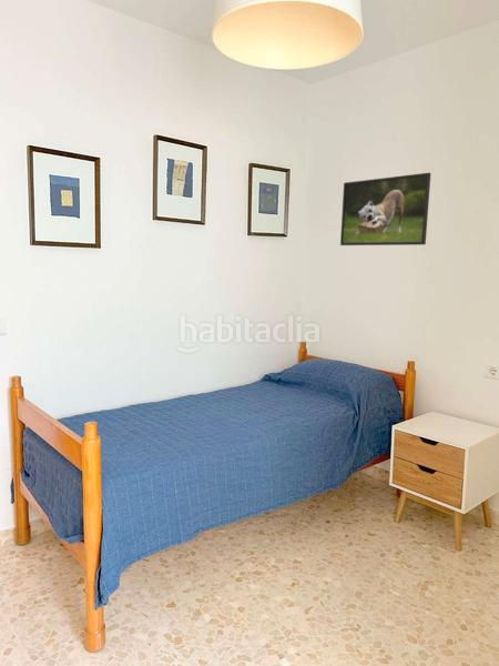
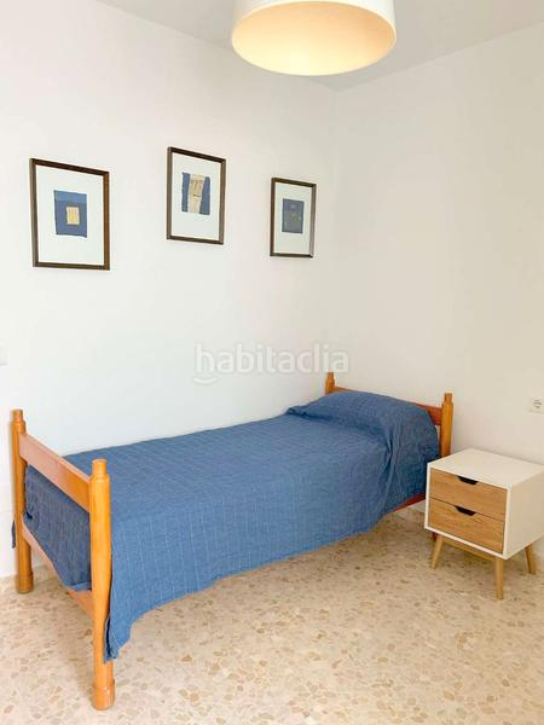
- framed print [339,172,432,246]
